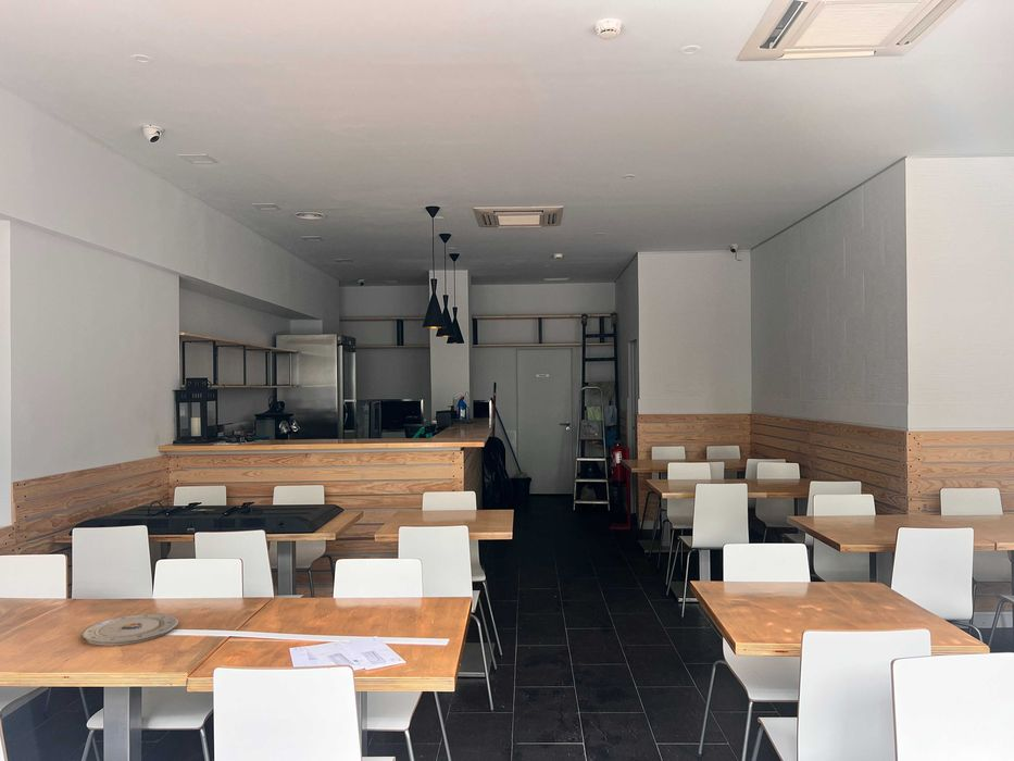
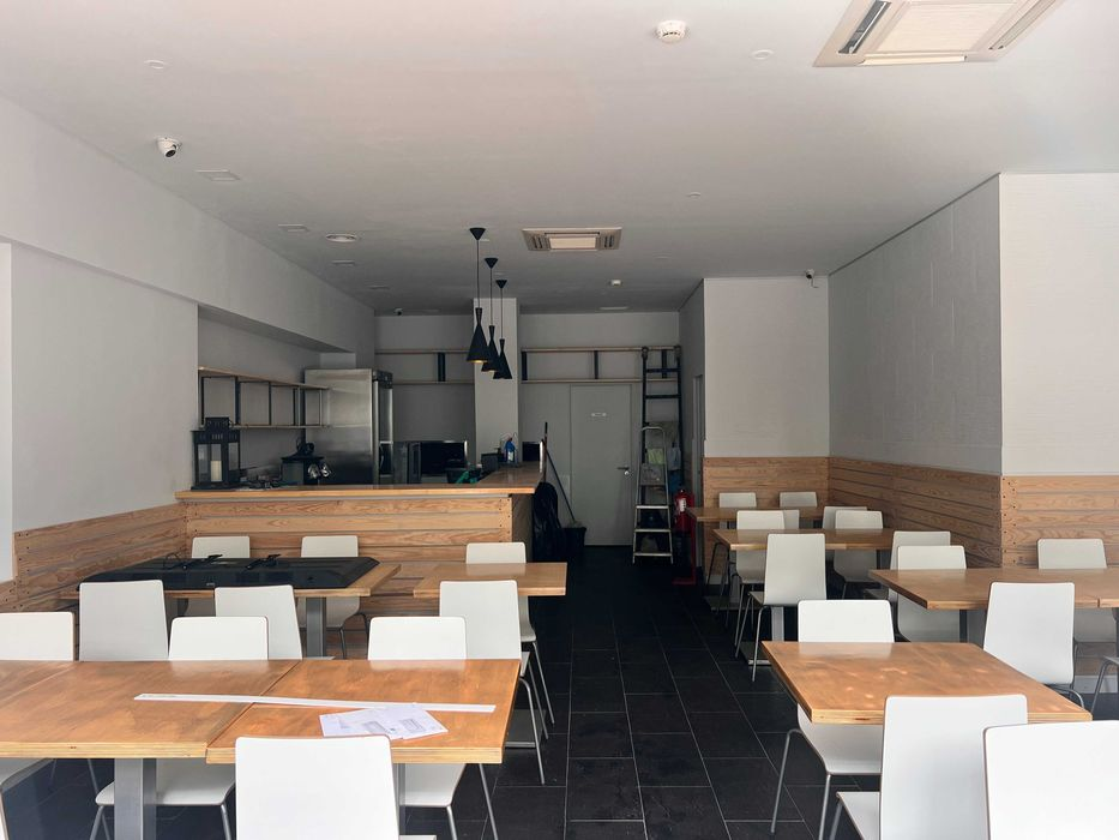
- plate [80,613,179,646]
